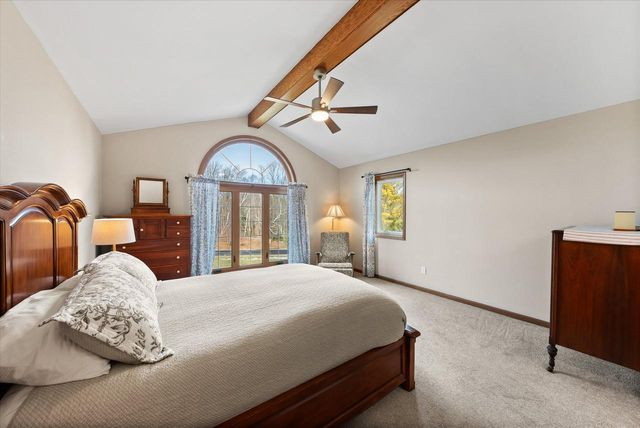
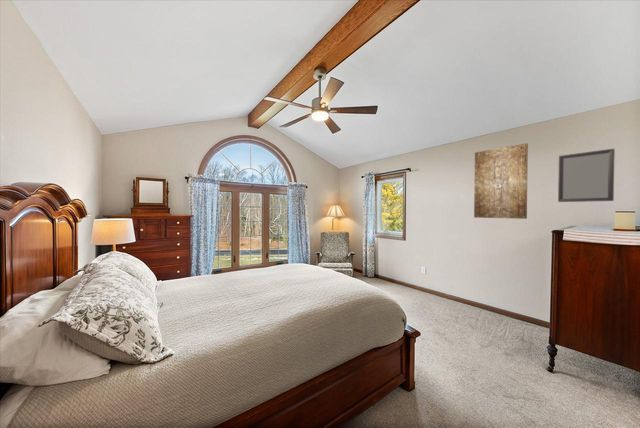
+ home mirror [557,148,616,203]
+ wall art [473,142,529,220]
